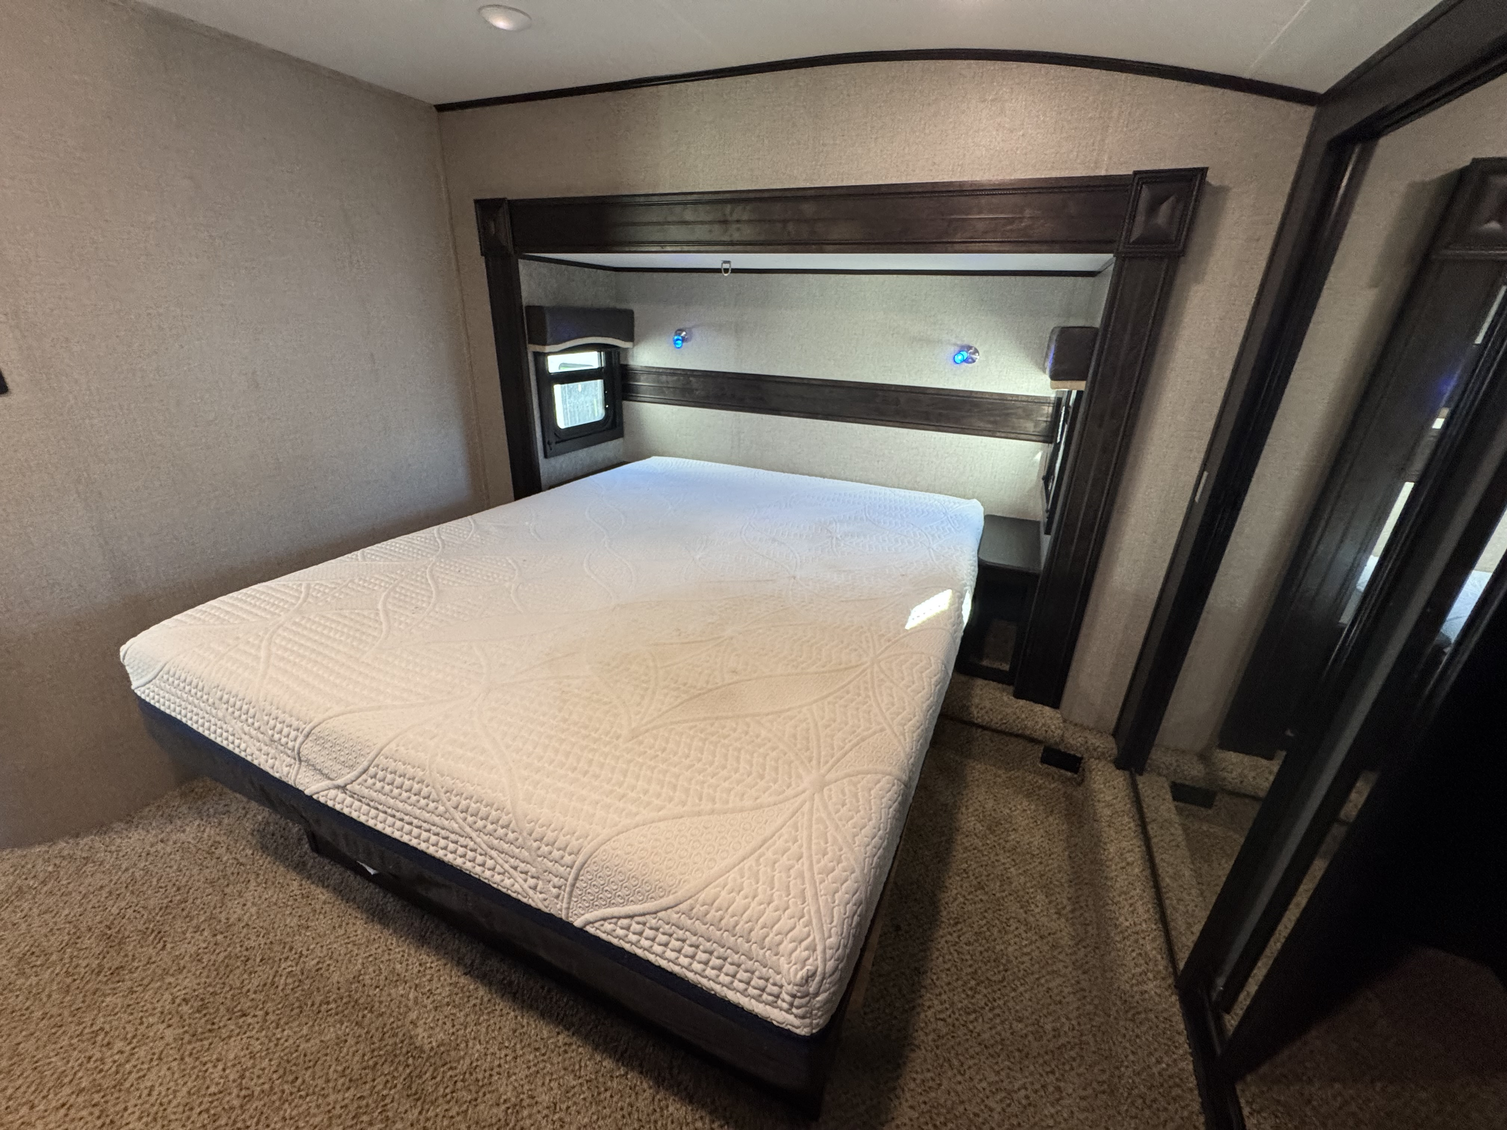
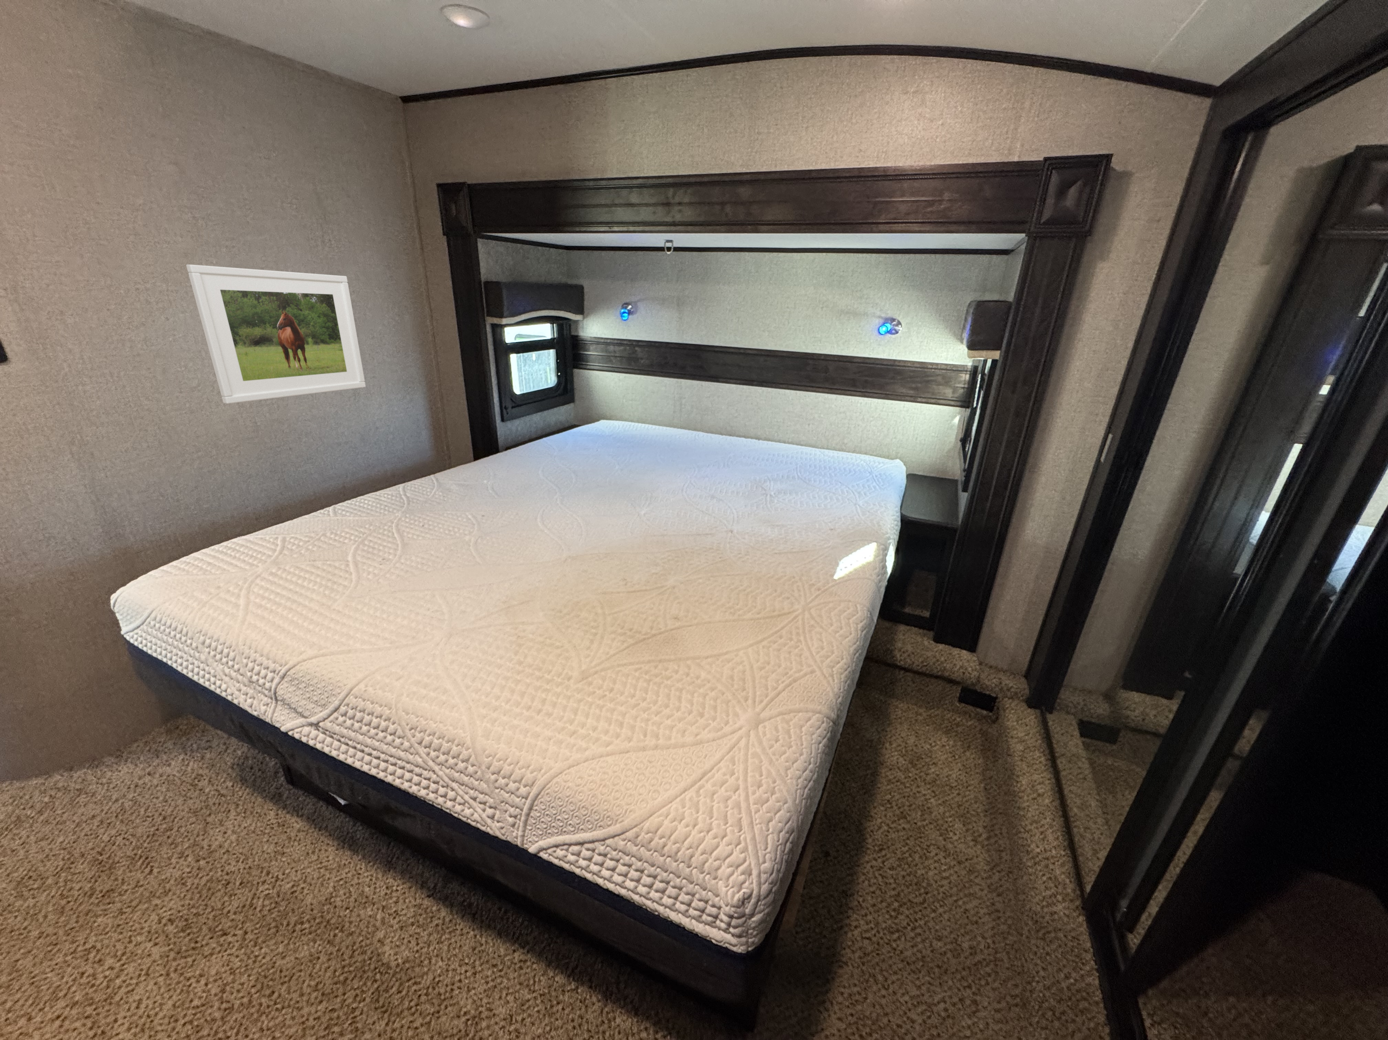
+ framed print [186,264,366,404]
